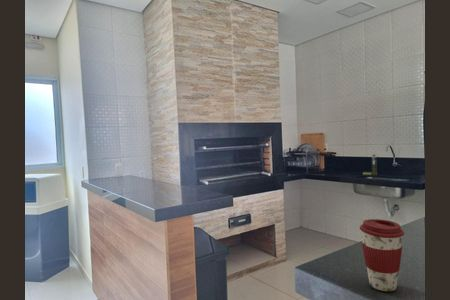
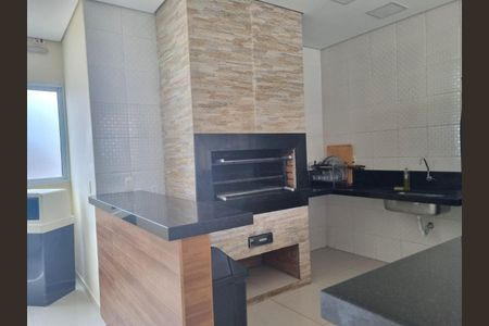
- coffee cup [359,218,405,292]
